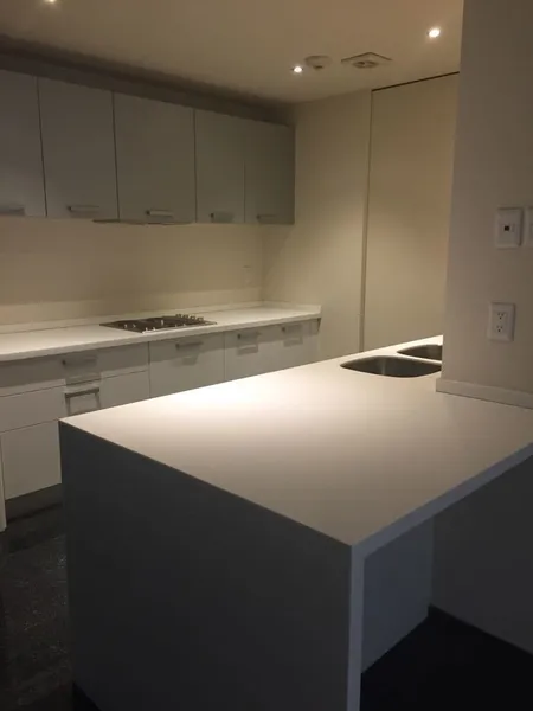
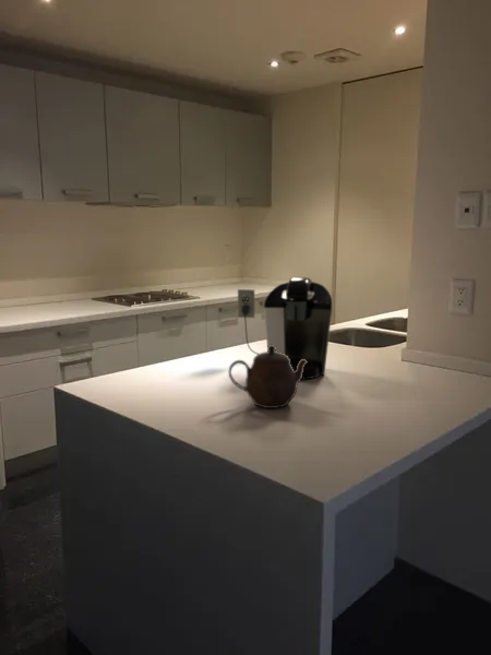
+ teapot [228,345,308,409]
+ coffee maker [237,276,333,381]
